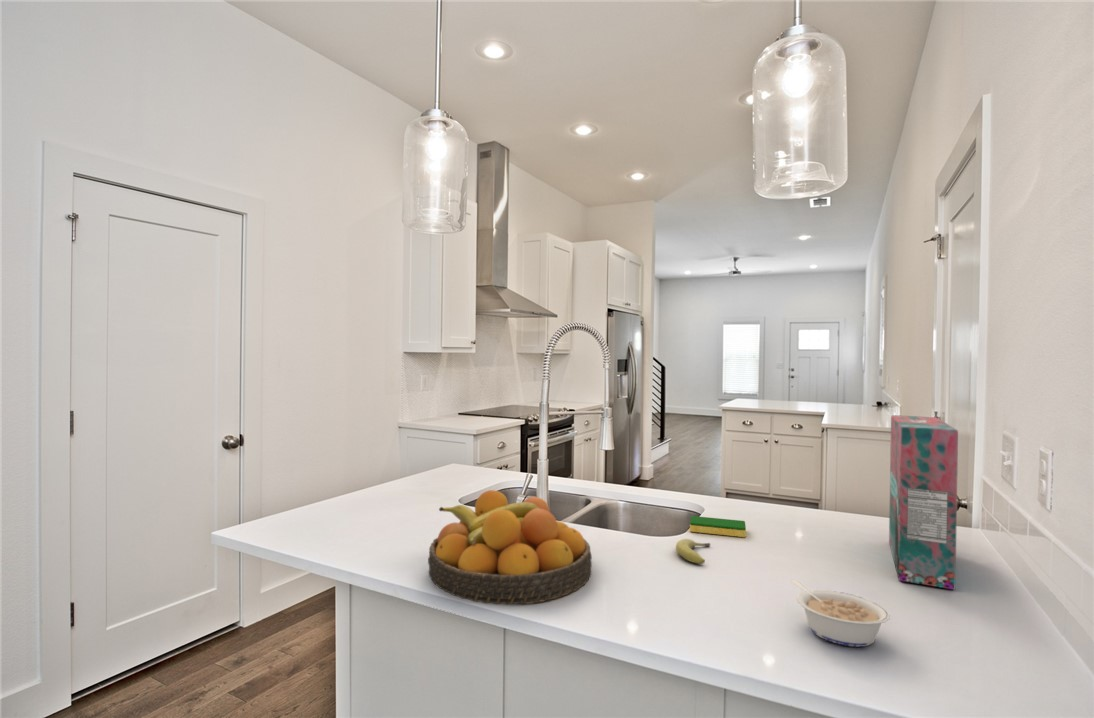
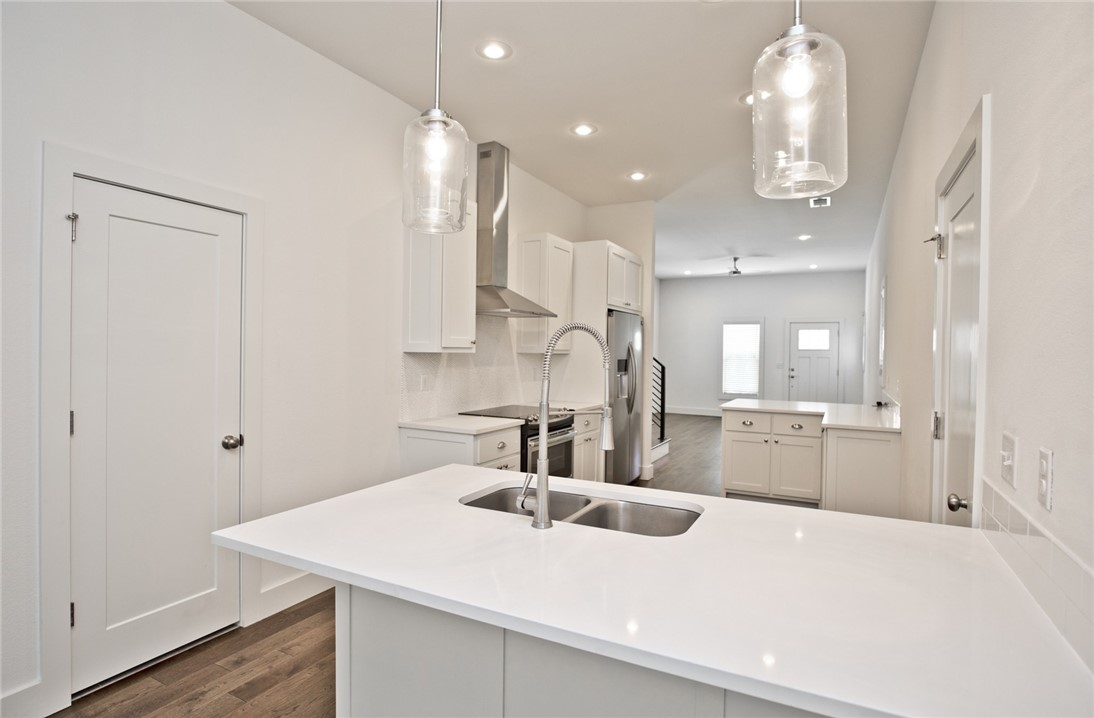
- fruit bowl [427,489,593,606]
- fruit [675,538,711,565]
- legume [790,578,891,648]
- cereal box [888,414,959,590]
- dish sponge [689,515,747,538]
